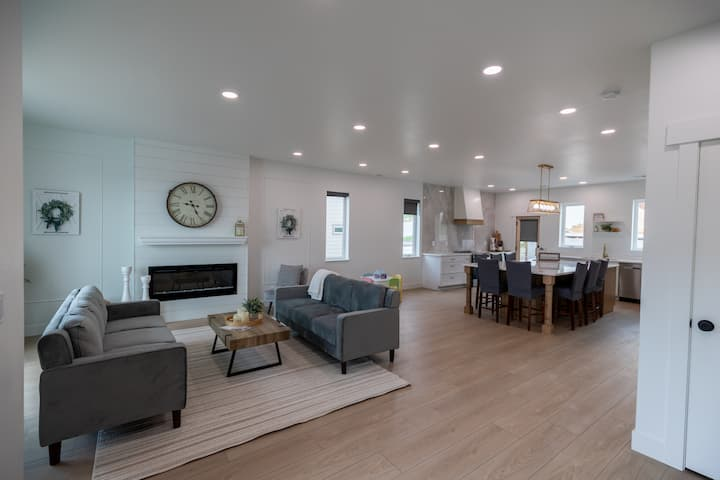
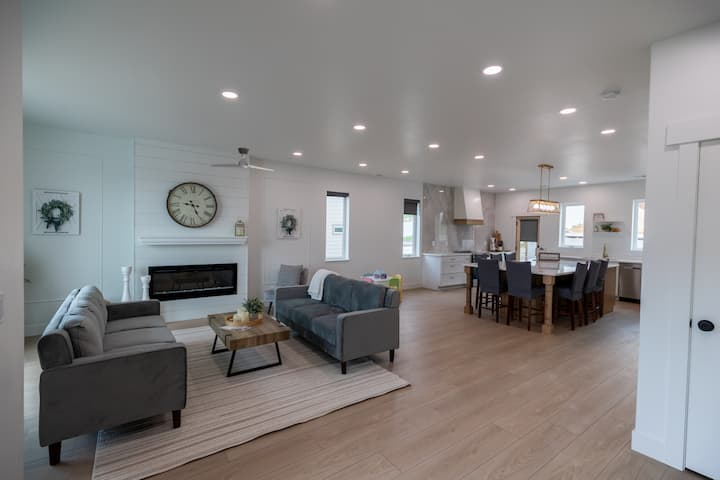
+ ceiling fan [209,147,275,172]
